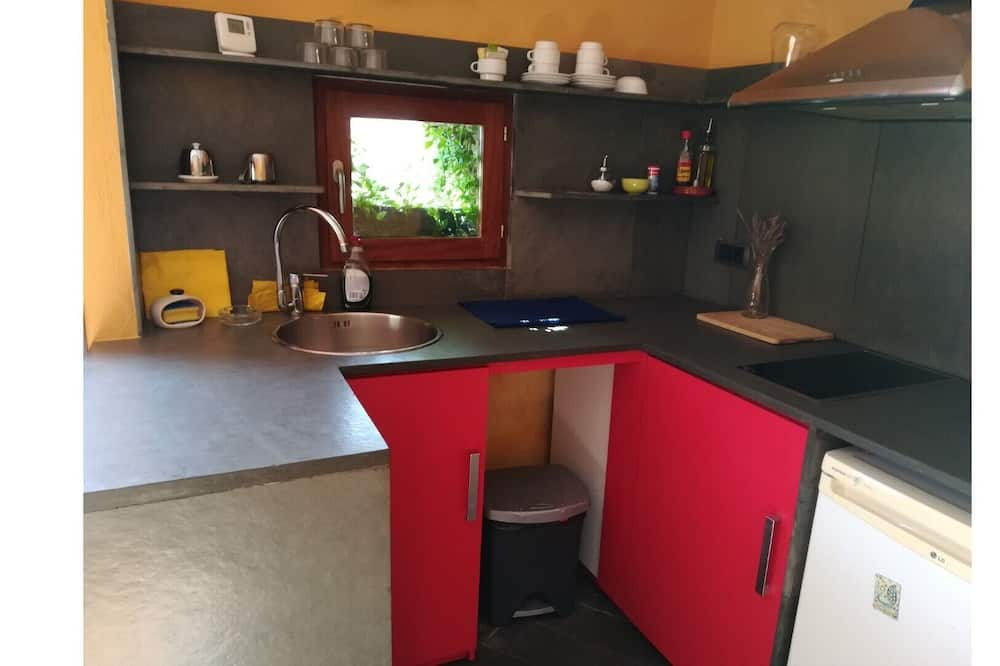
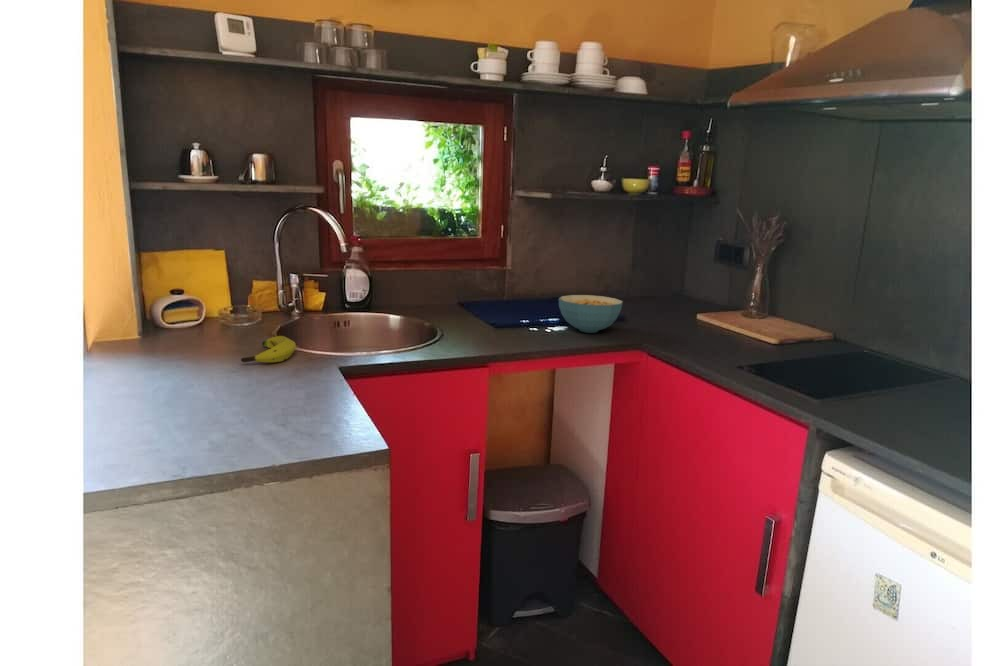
+ banana [240,335,297,363]
+ cereal bowl [558,294,624,334]
